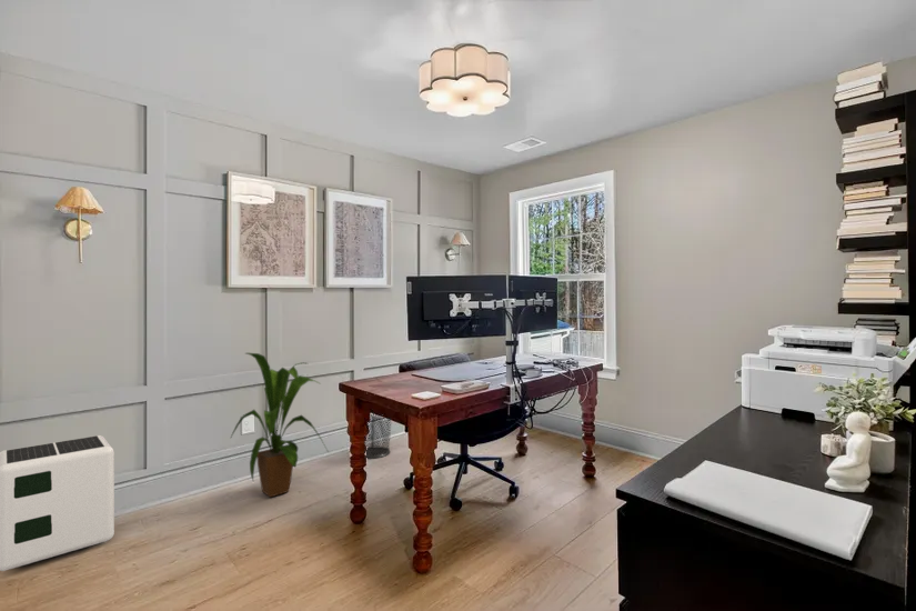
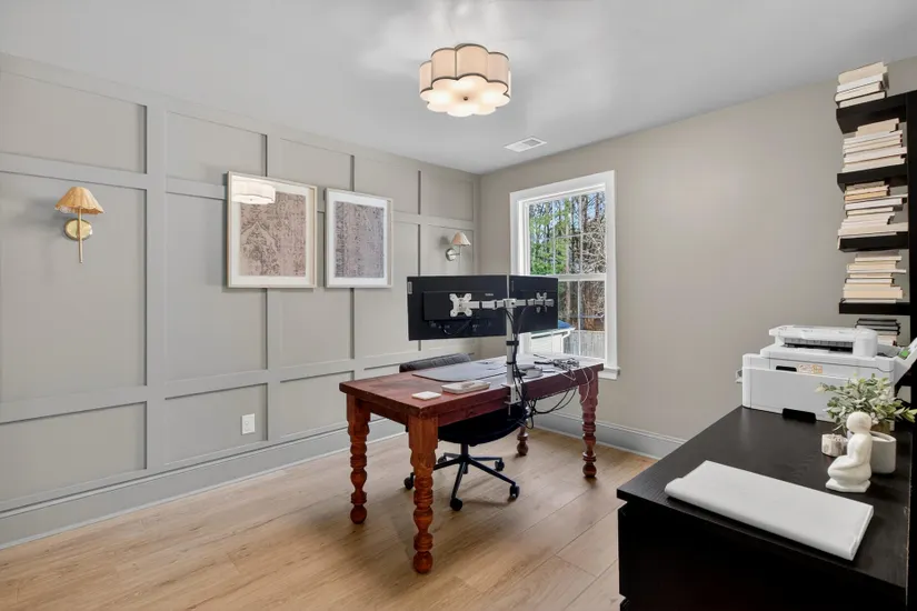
- waste bin [365,413,393,460]
- house plant [230,352,329,498]
- air purifier [0,434,115,572]
